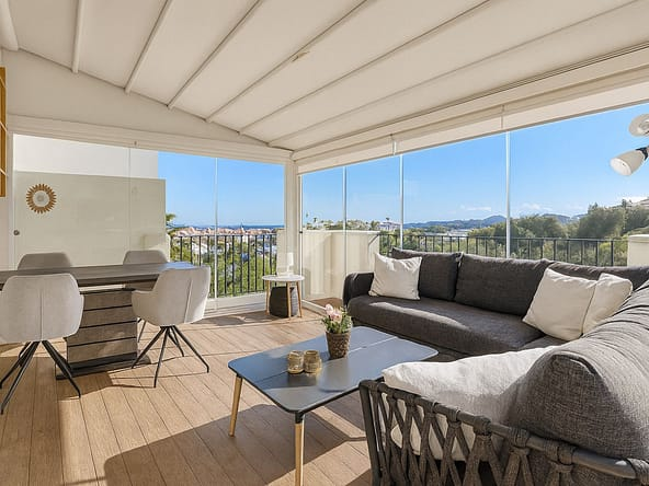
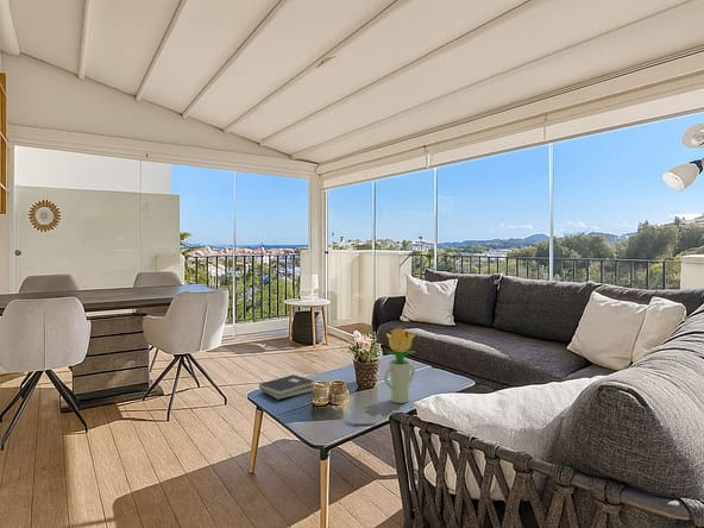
+ hardback book [258,373,315,401]
+ potted flower [383,327,416,404]
